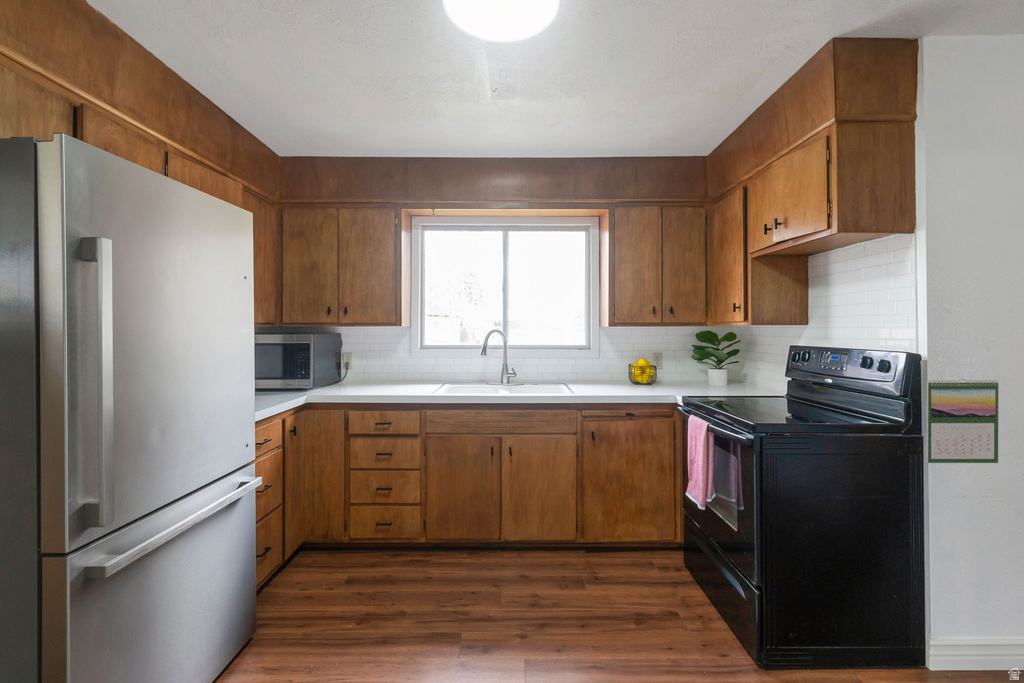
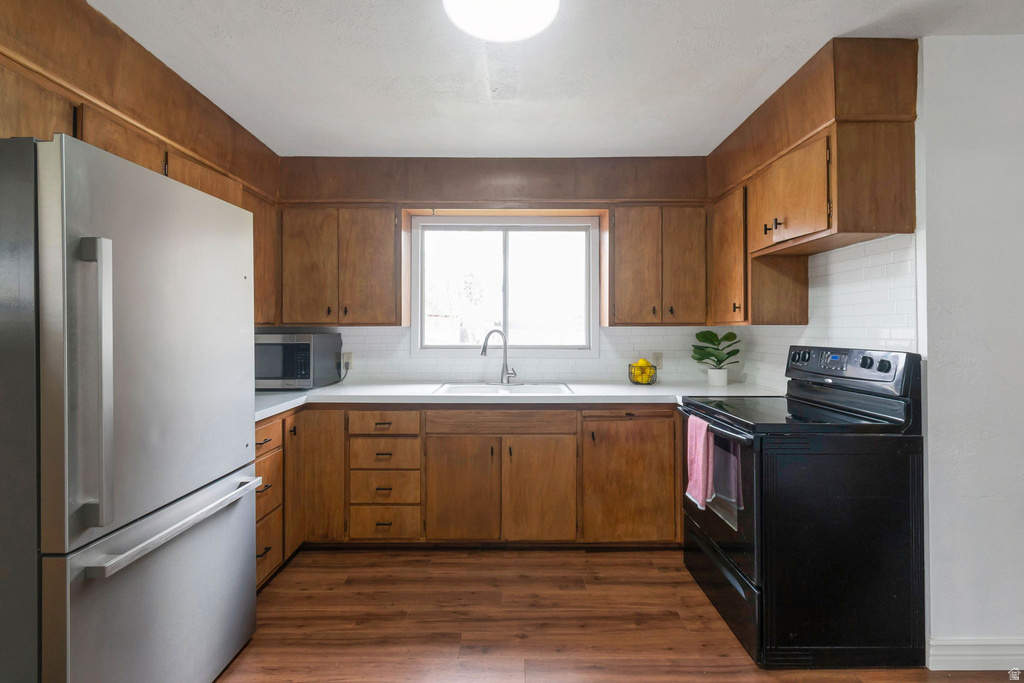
- calendar [926,378,999,464]
